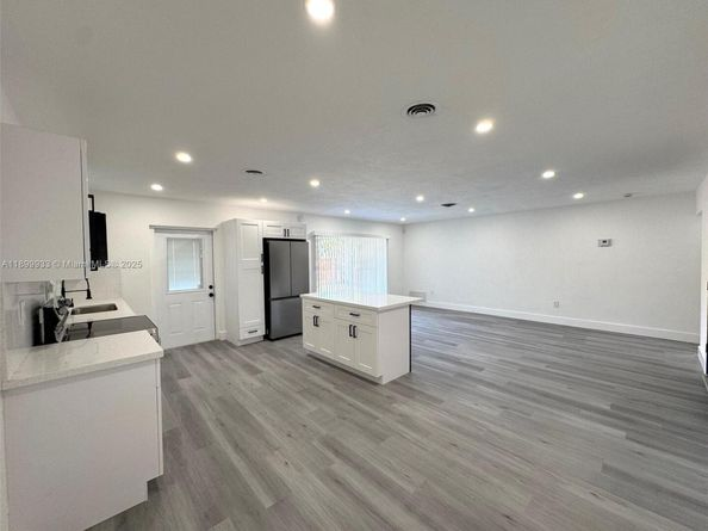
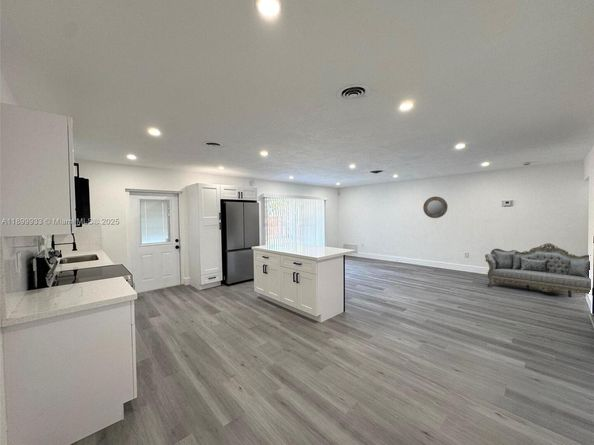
+ home mirror [422,196,449,219]
+ settee [484,242,591,298]
